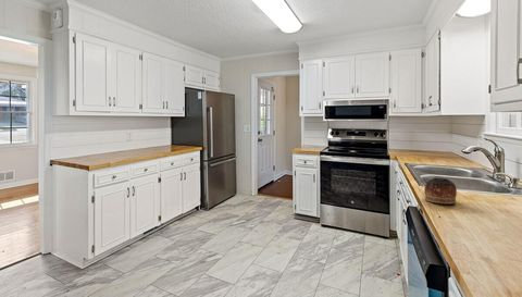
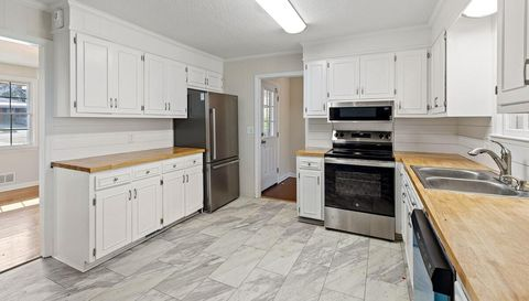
- bowl [423,177,458,206]
